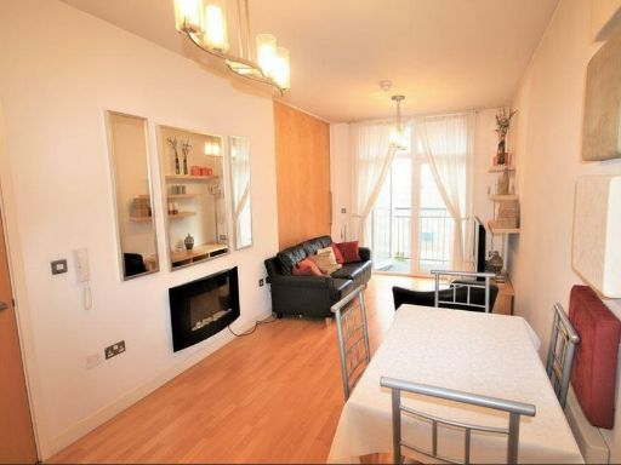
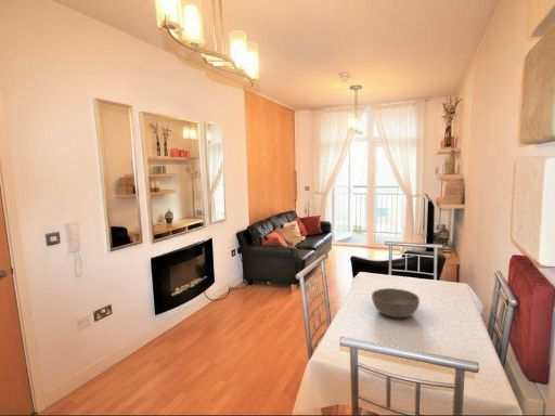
+ bowl [371,287,421,318]
